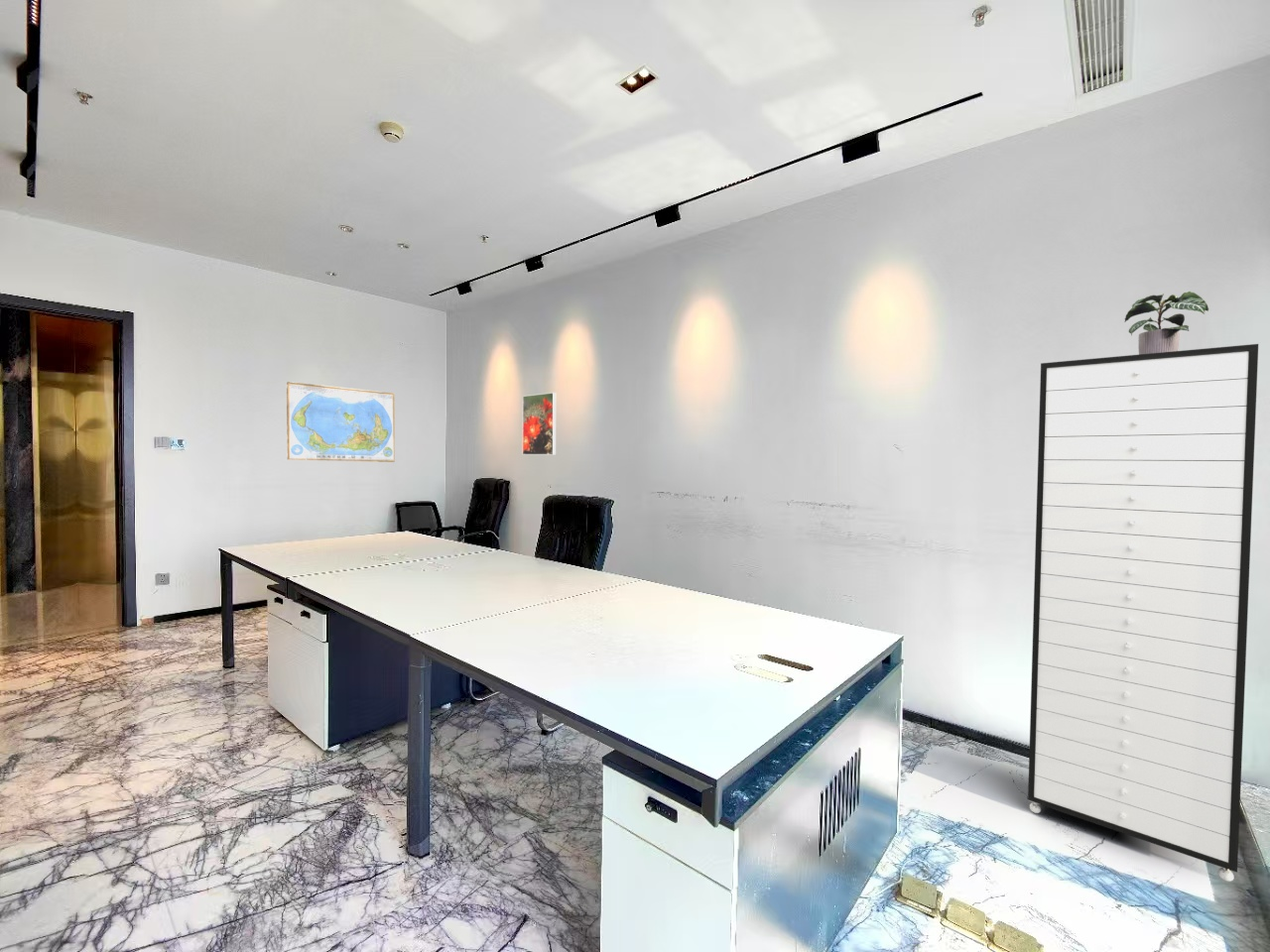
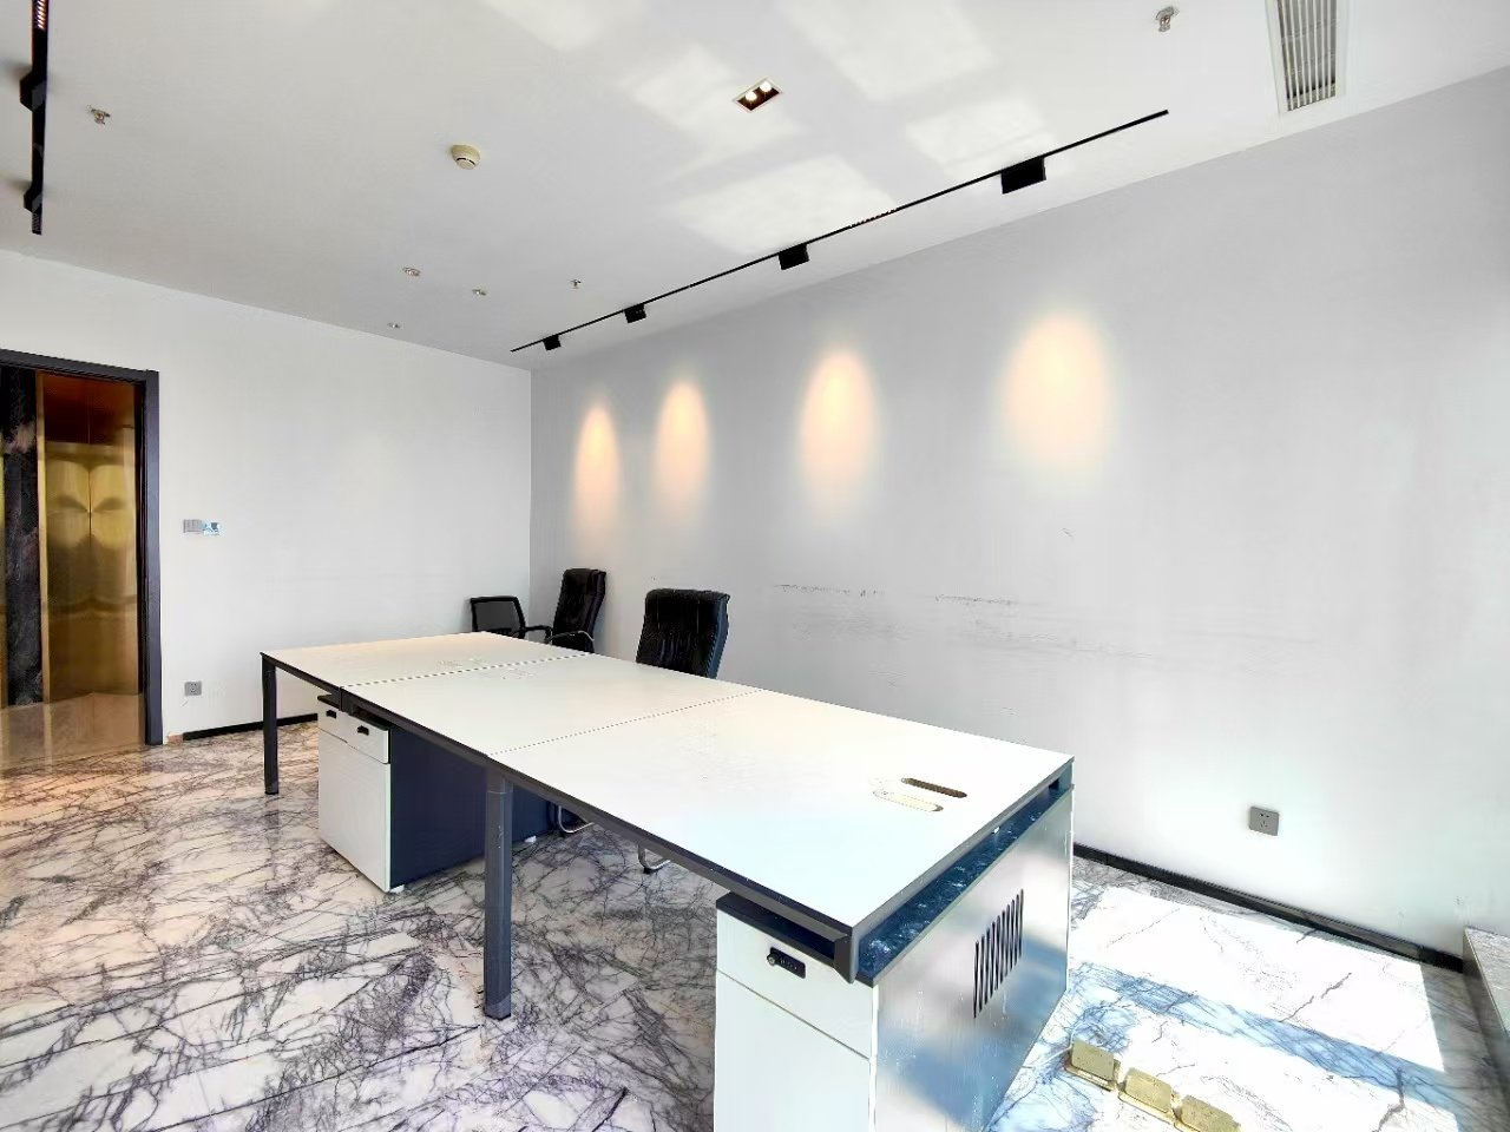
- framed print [522,392,557,456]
- world map [286,381,396,463]
- storage cabinet [1027,343,1259,882]
- potted plant [1124,291,1209,355]
